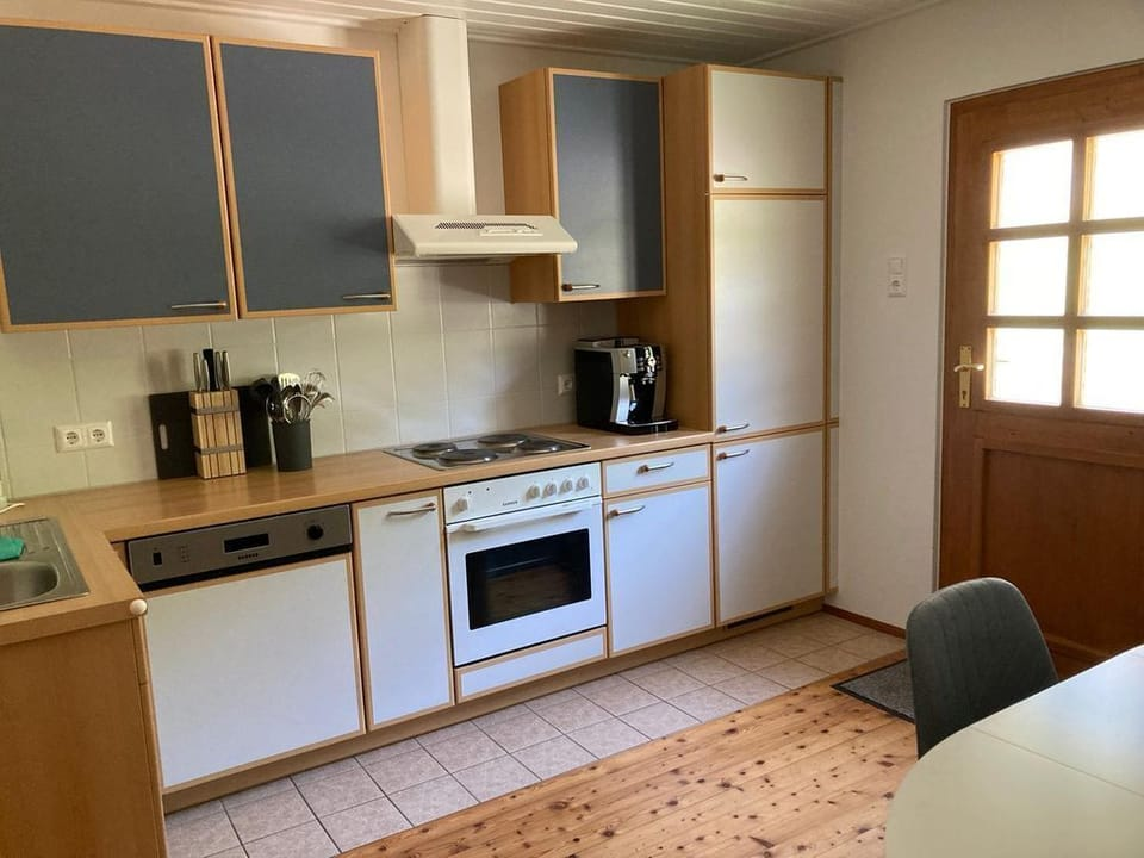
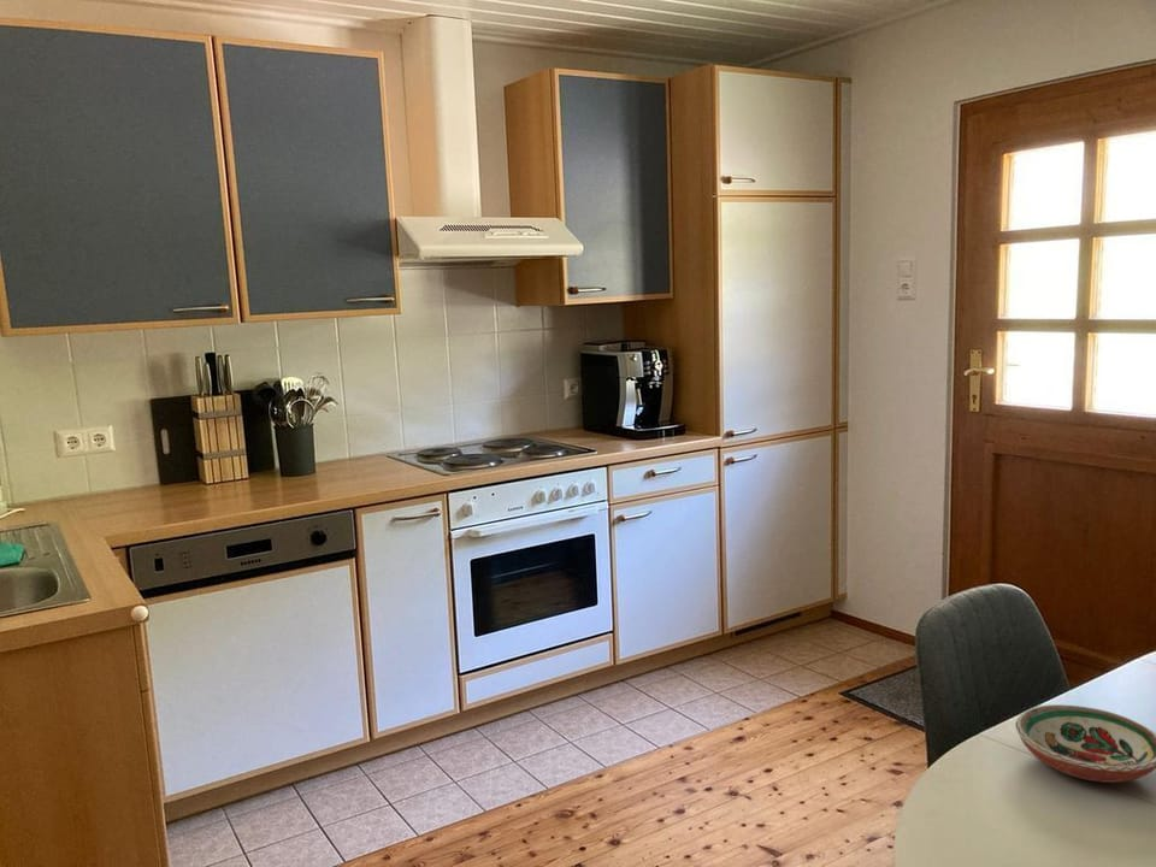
+ decorative bowl [1014,703,1156,784]
